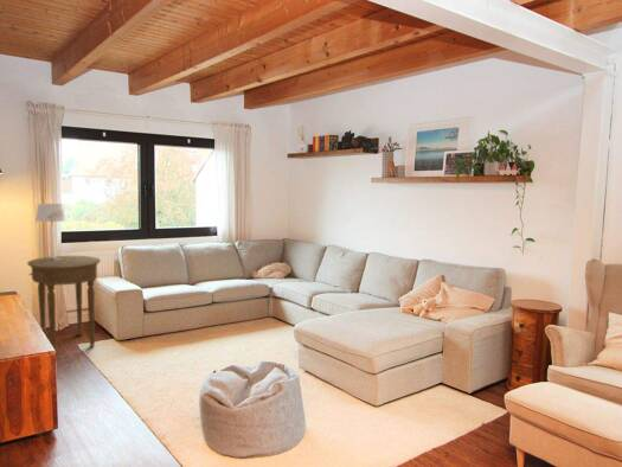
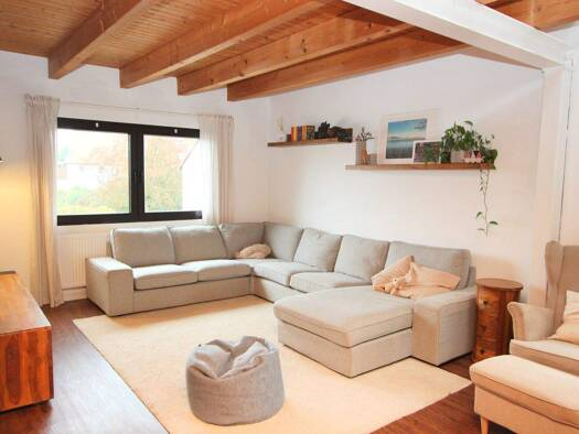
- table lamp [34,203,69,261]
- side table [26,255,102,350]
